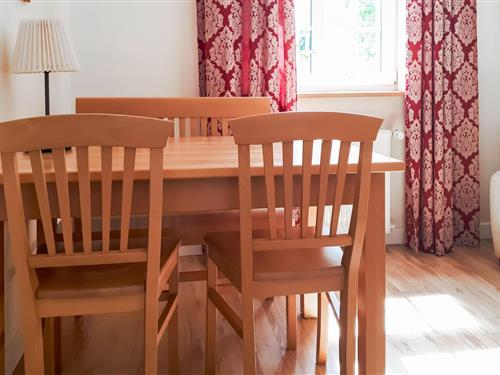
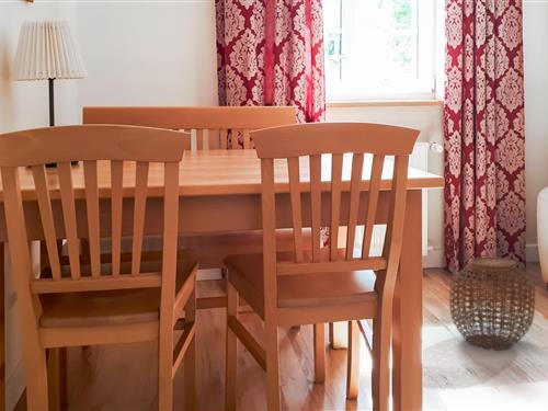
+ woven basket [448,256,536,351]
